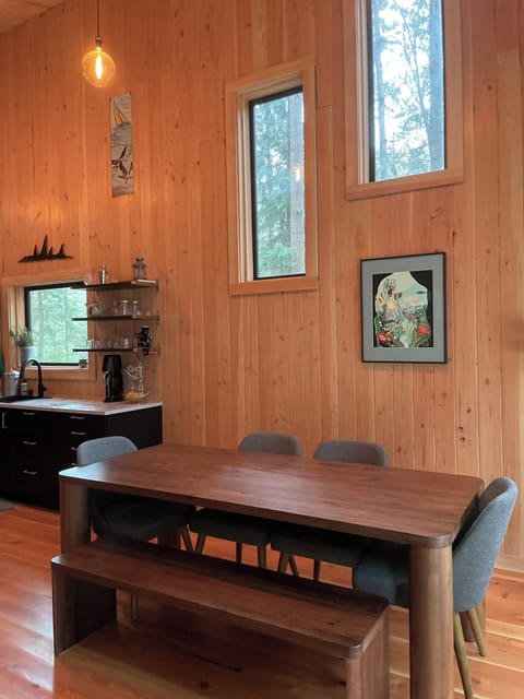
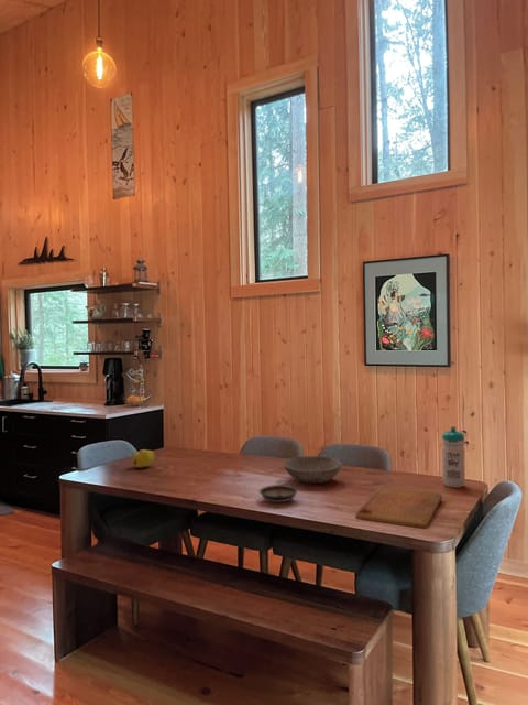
+ bowl [282,455,343,485]
+ fruit [131,448,156,469]
+ water bottle [441,425,466,489]
+ cutting board [354,486,443,529]
+ saucer [258,484,299,503]
